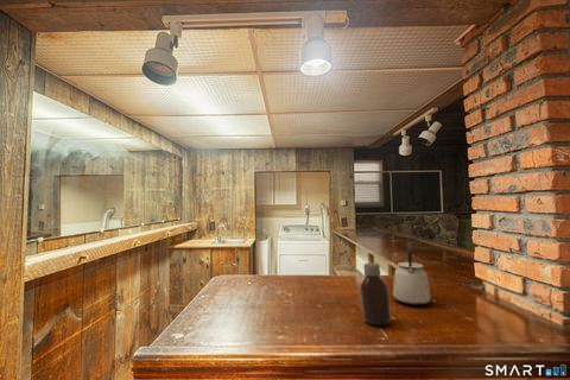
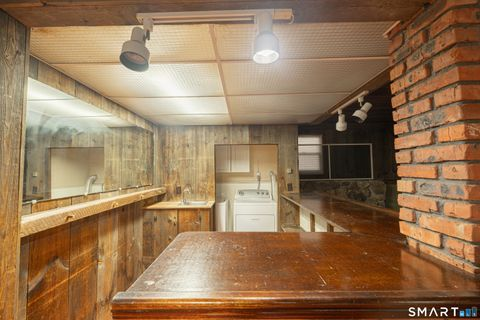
- kettle [392,241,432,306]
- bottle [359,262,392,327]
